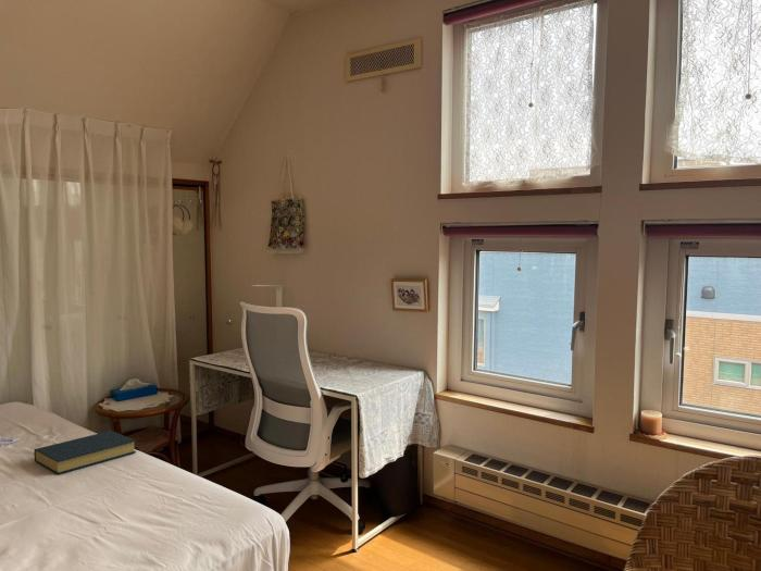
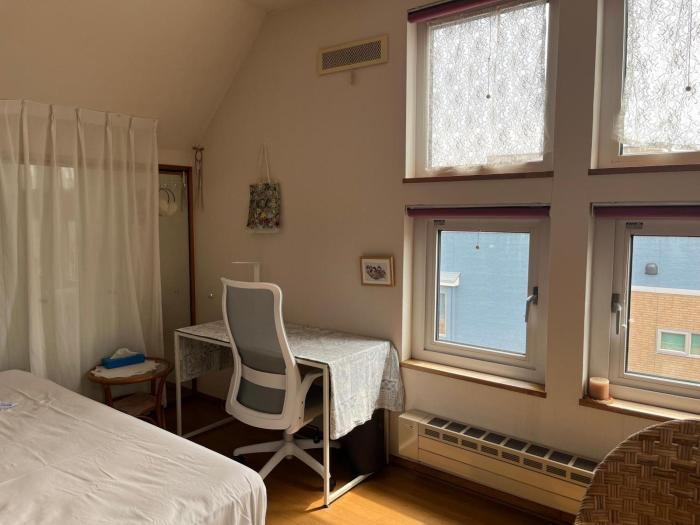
- hardback book [33,430,138,475]
